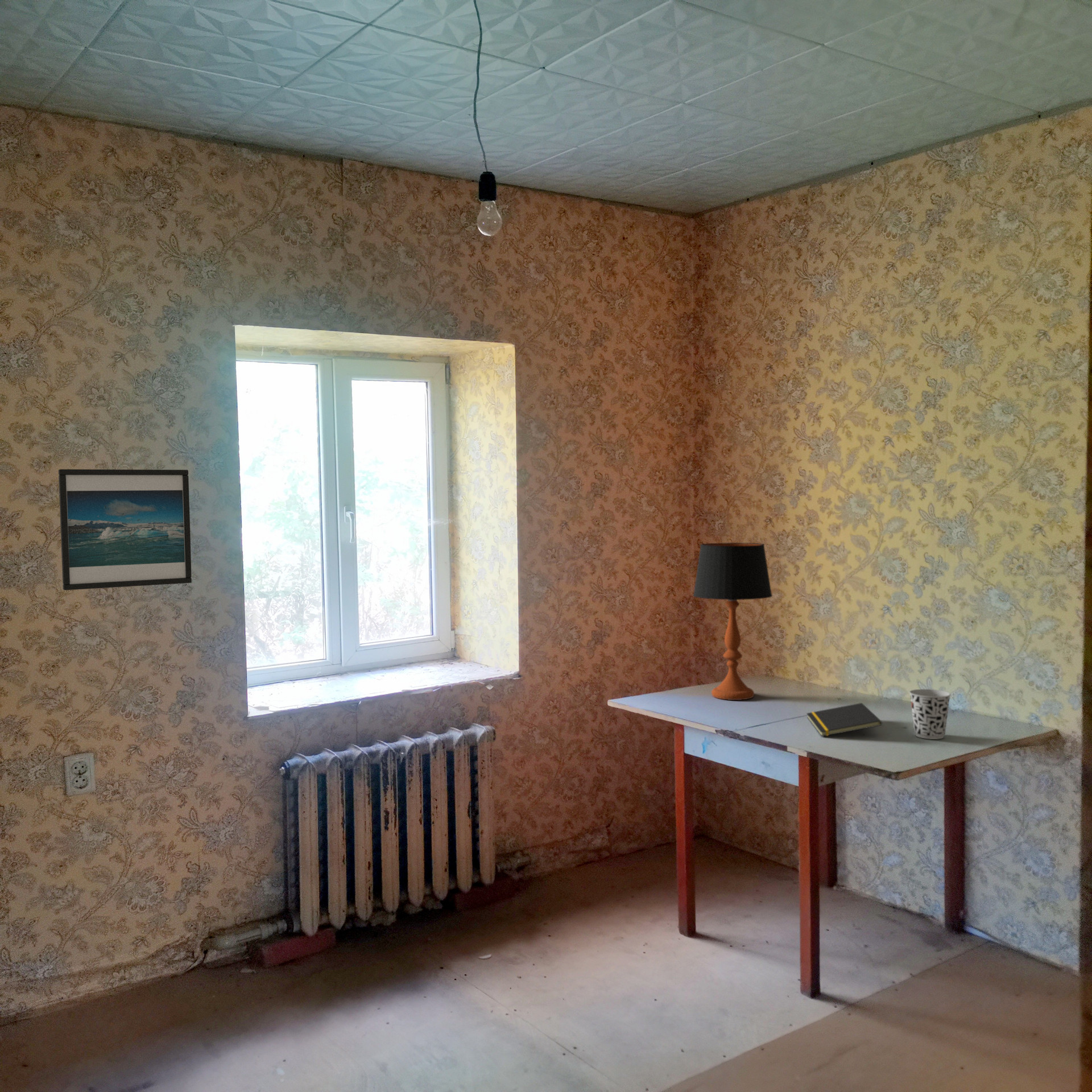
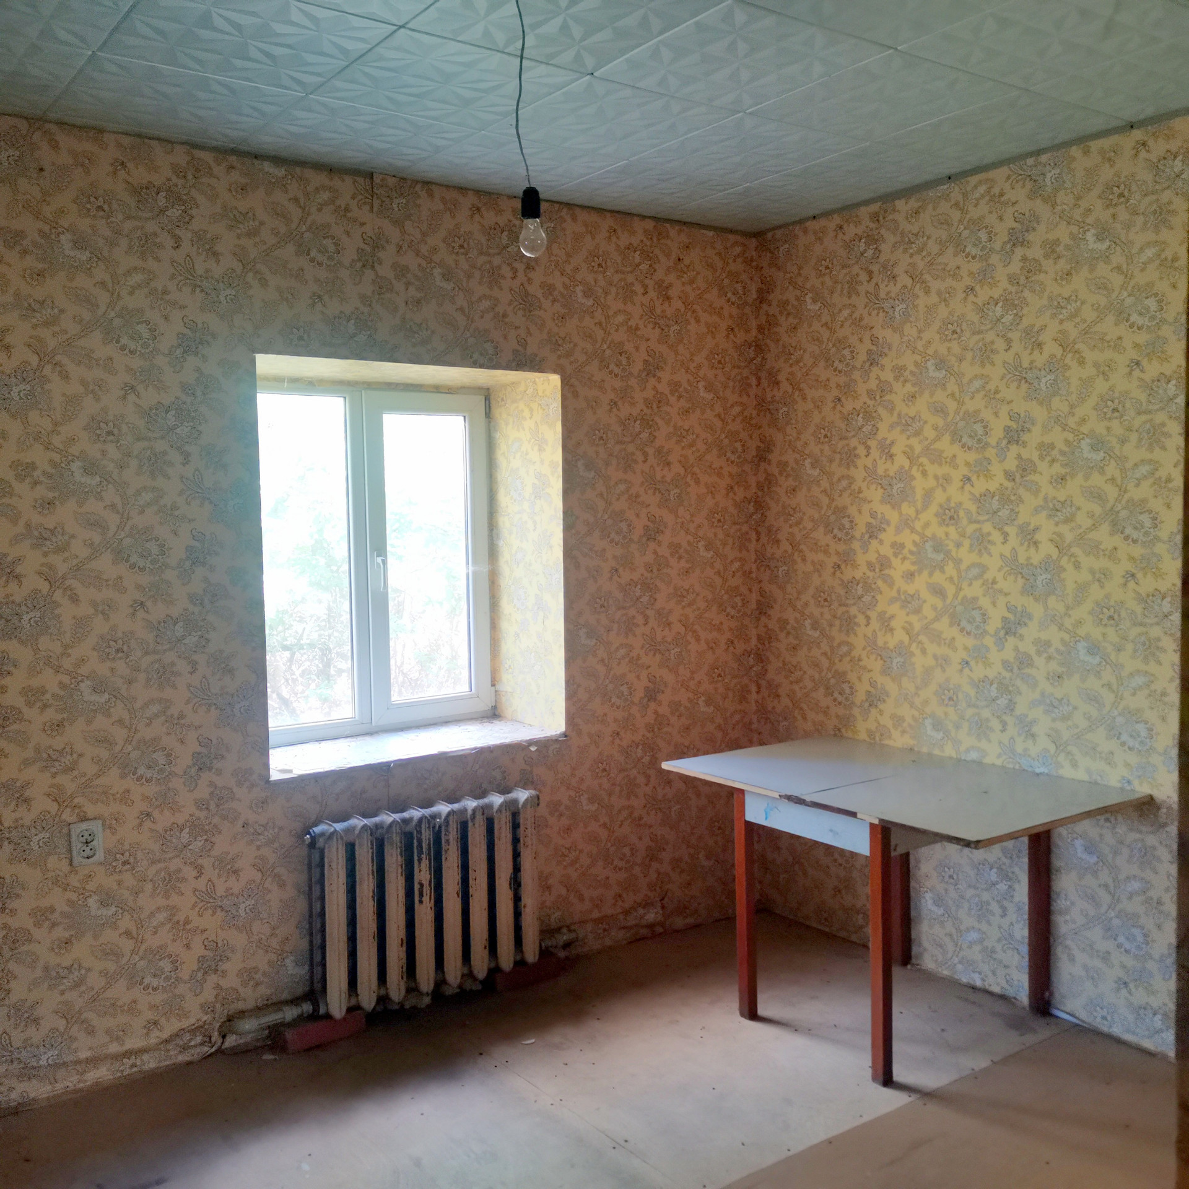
- notepad [806,702,883,737]
- cup [909,689,952,740]
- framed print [58,469,192,591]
- table lamp [693,542,773,701]
